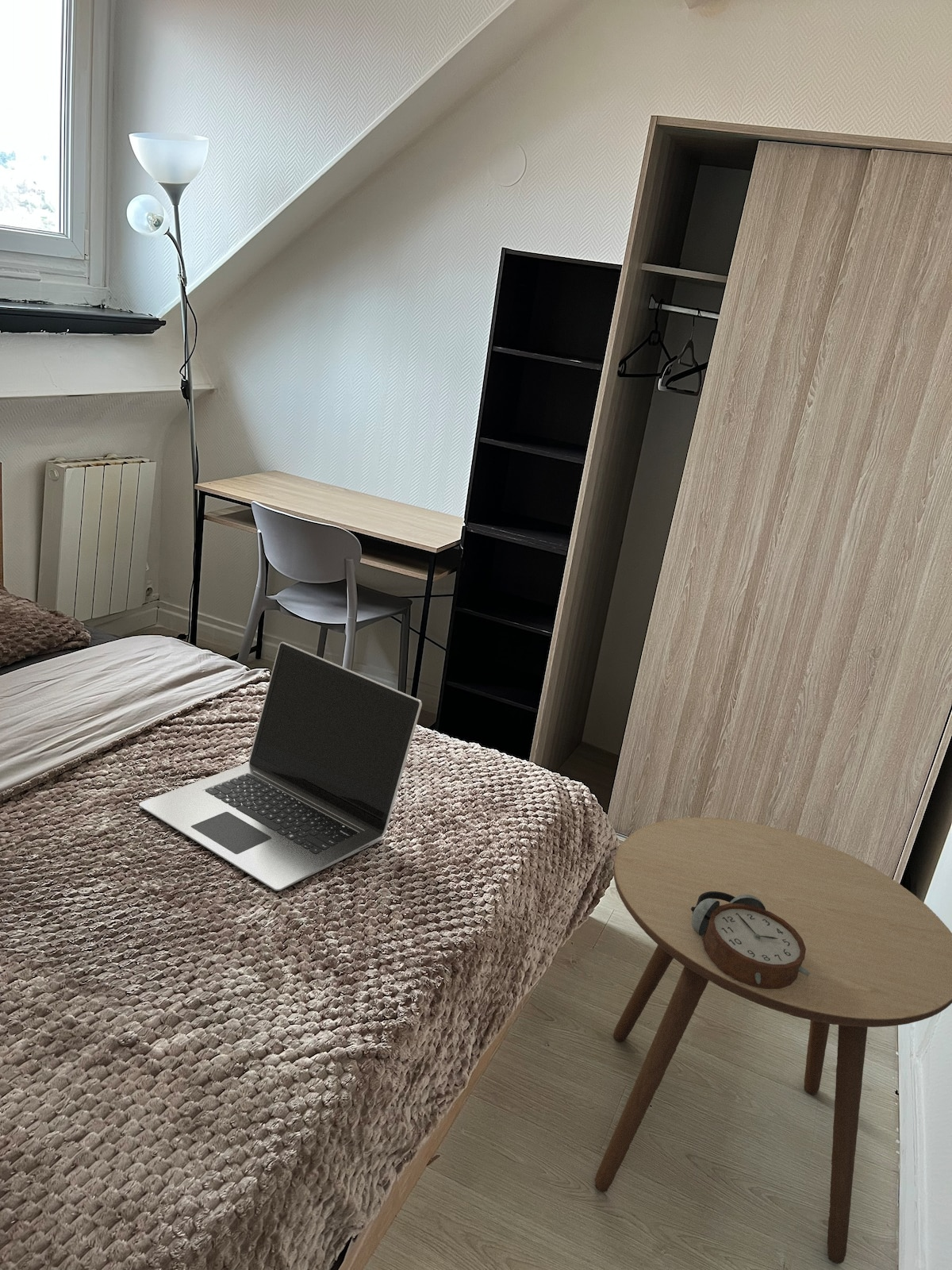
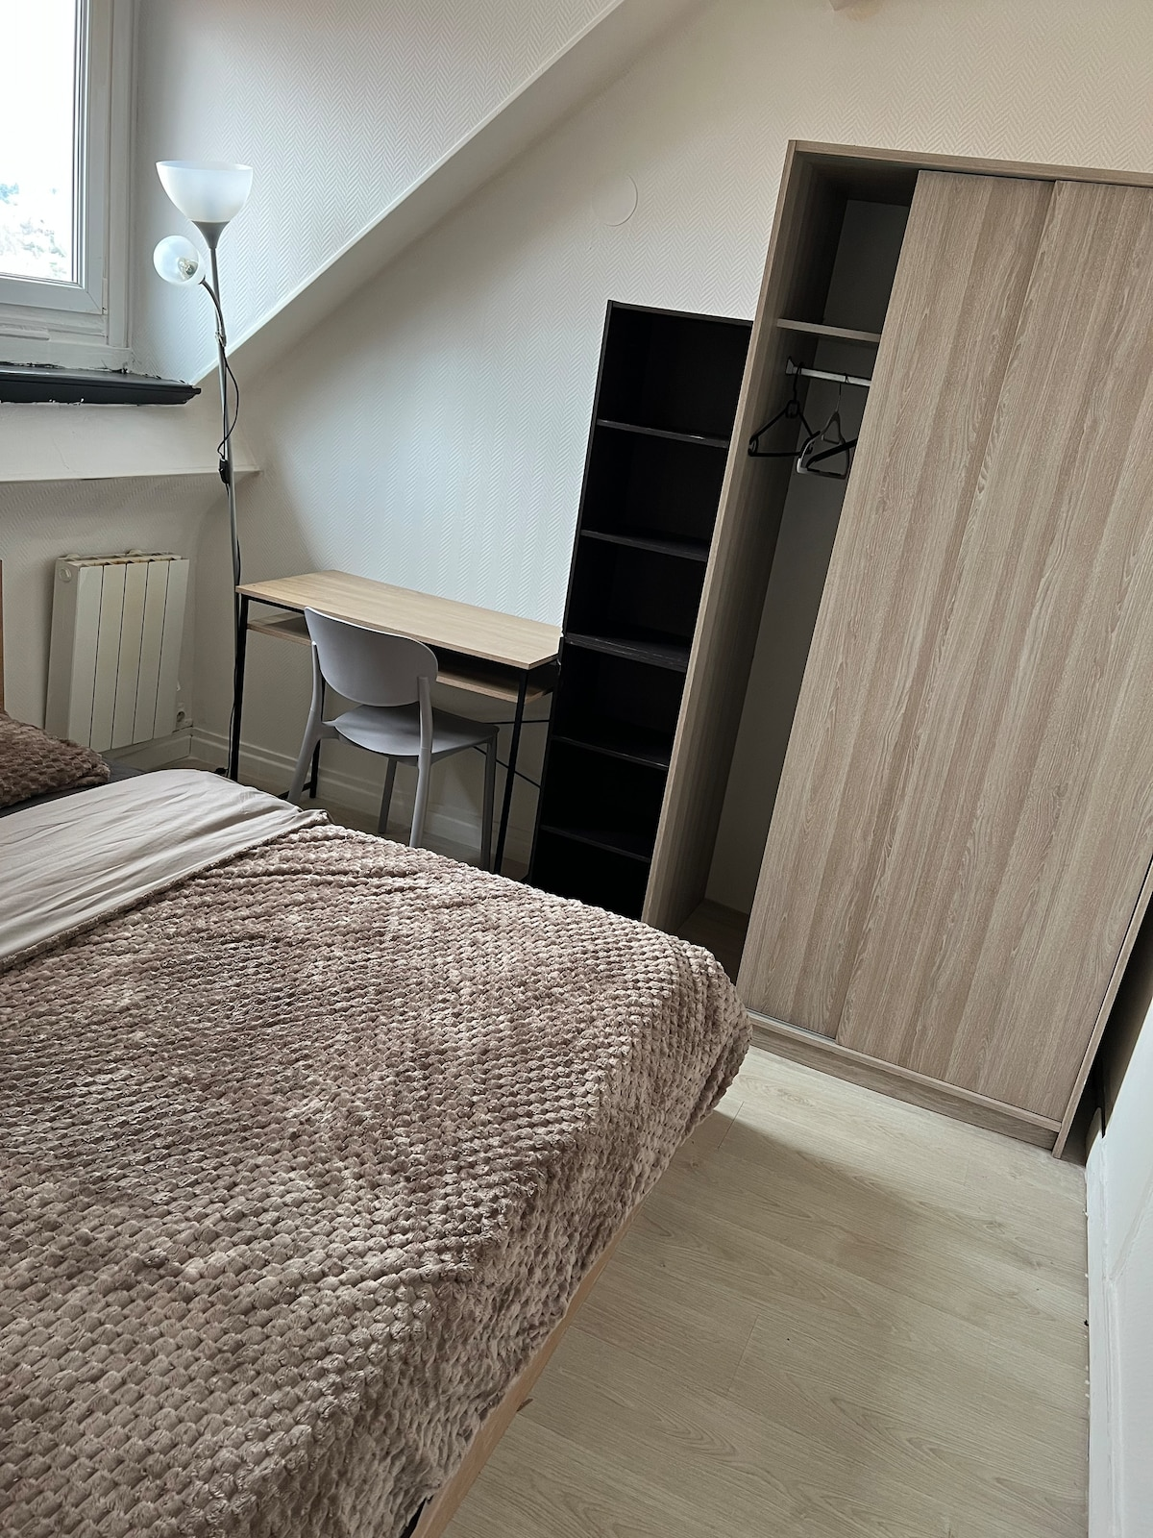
- alarm clock [691,891,810,989]
- side table [594,817,952,1264]
- laptop [138,641,423,891]
